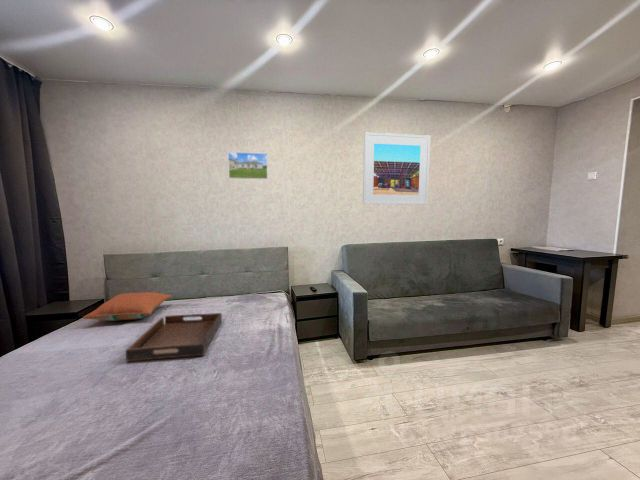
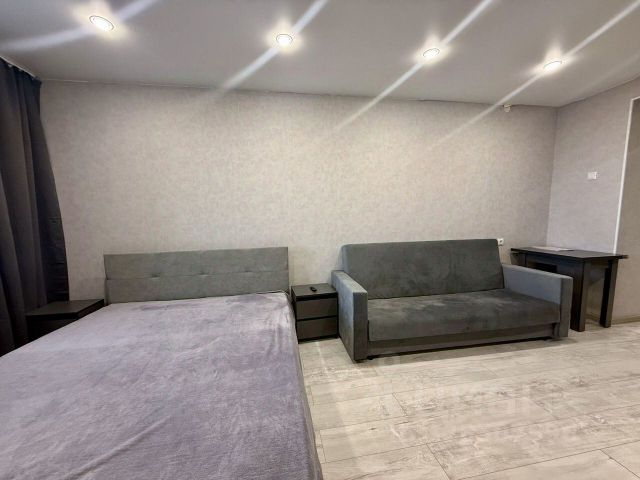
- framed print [227,151,269,180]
- pillow [82,291,172,322]
- serving tray [125,312,223,363]
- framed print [362,131,431,206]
